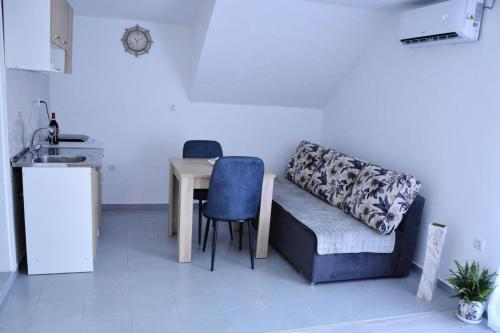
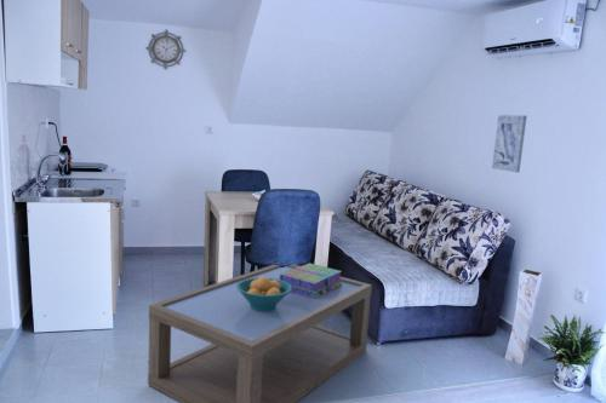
+ coffee table [147,264,373,403]
+ stack of books [280,263,343,299]
+ fruit bowl [236,276,292,311]
+ wall art [491,114,528,173]
